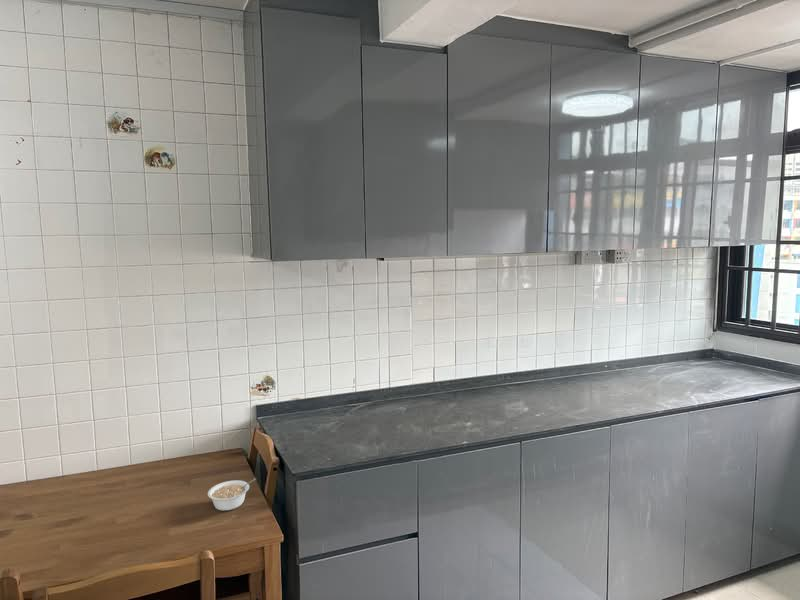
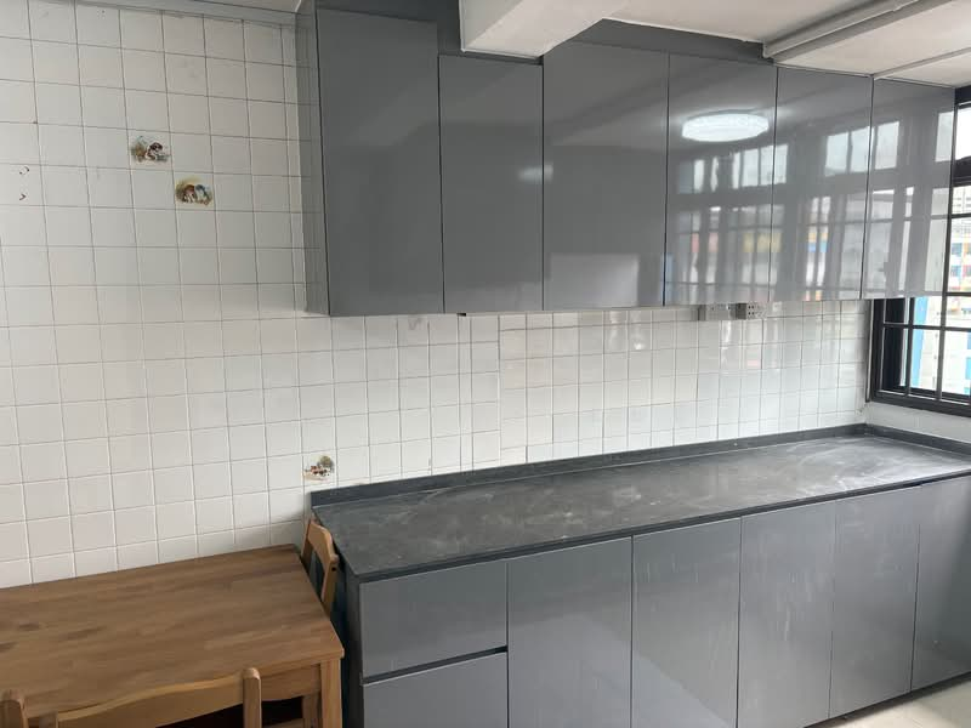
- legume [207,477,257,512]
